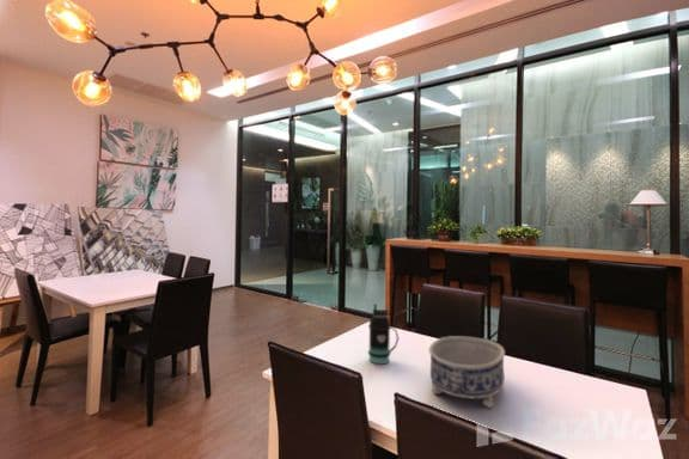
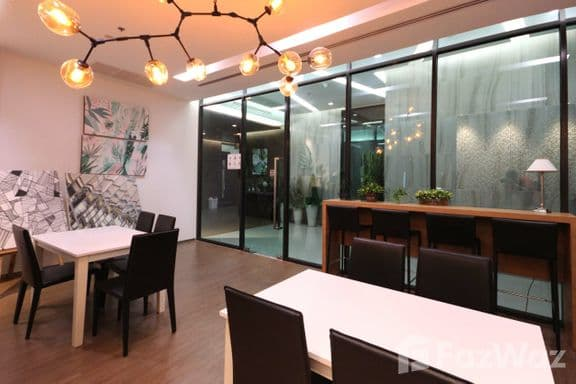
- decorative bowl [427,335,506,409]
- bottle [367,302,400,366]
